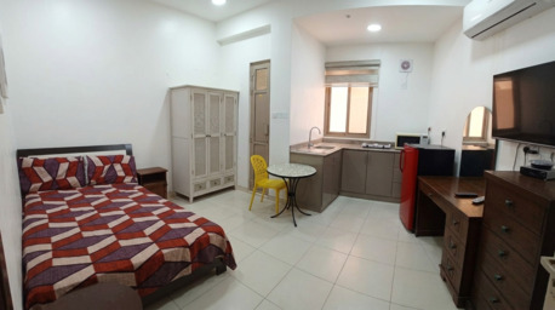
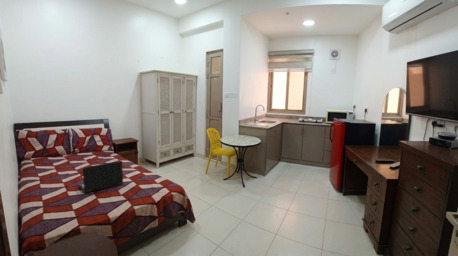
+ laptop [78,160,124,194]
